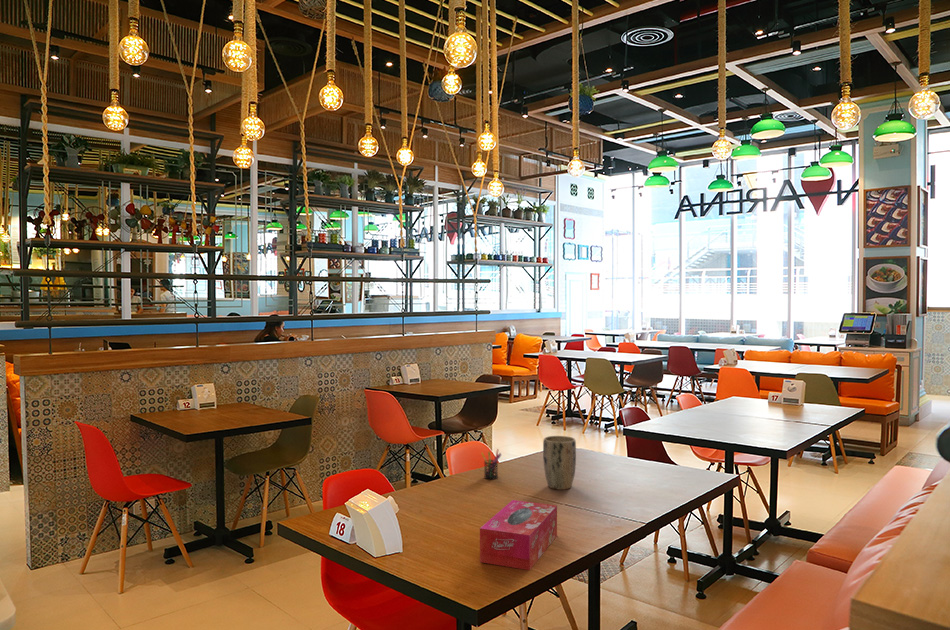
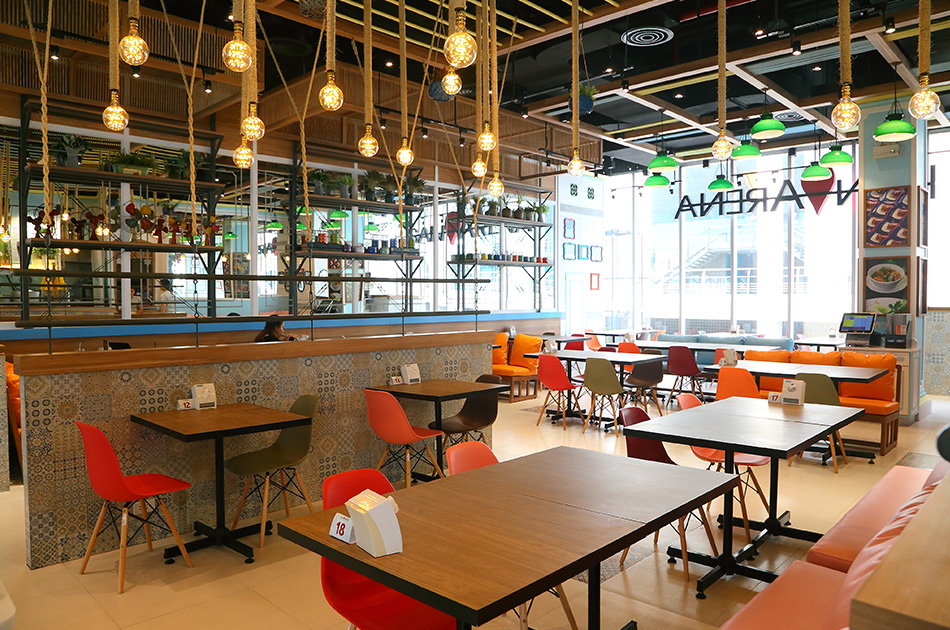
- pen holder [480,448,502,480]
- tissue box [479,499,558,571]
- plant pot [542,435,577,491]
